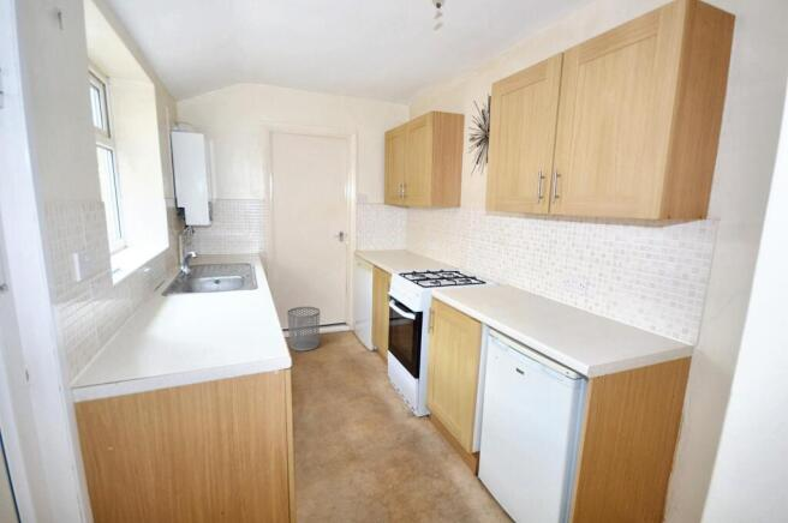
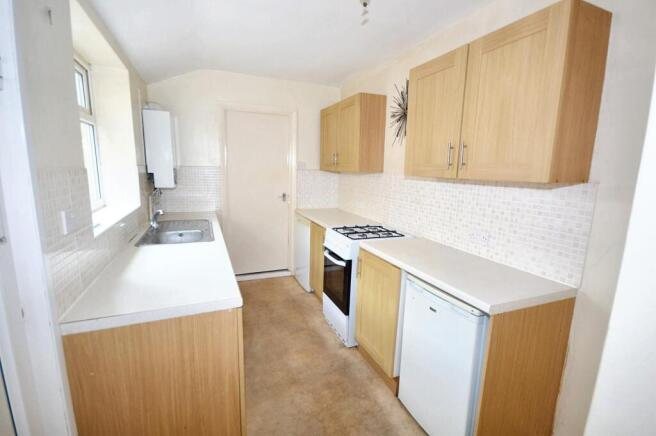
- waste bin [286,306,321,353]
